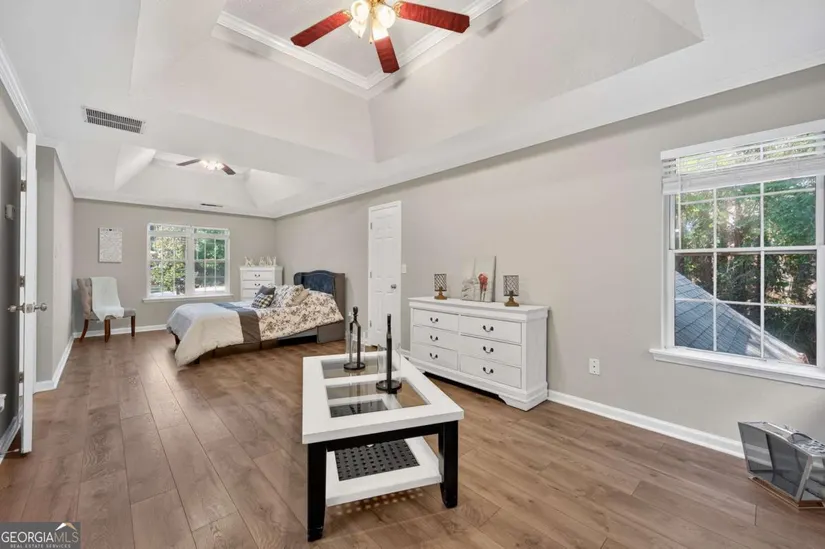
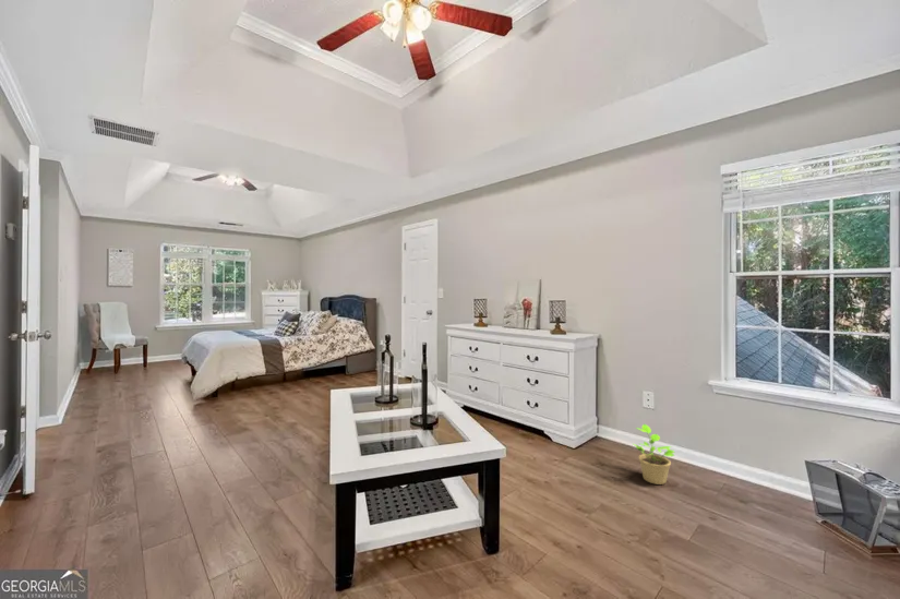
+ potted plant [633,423,676,486]
